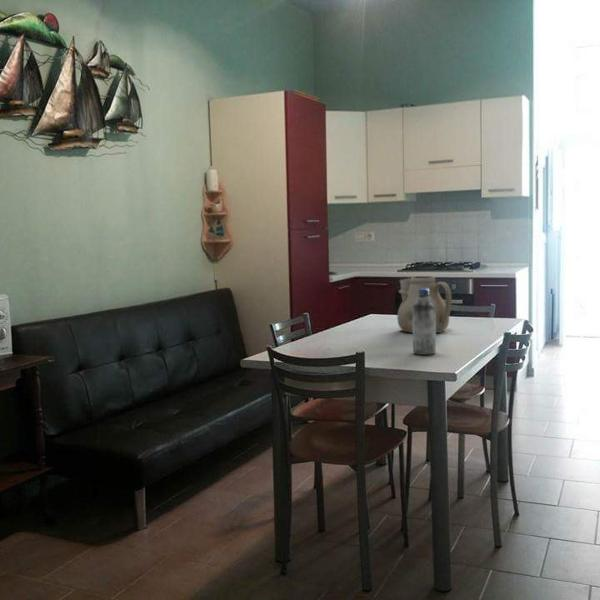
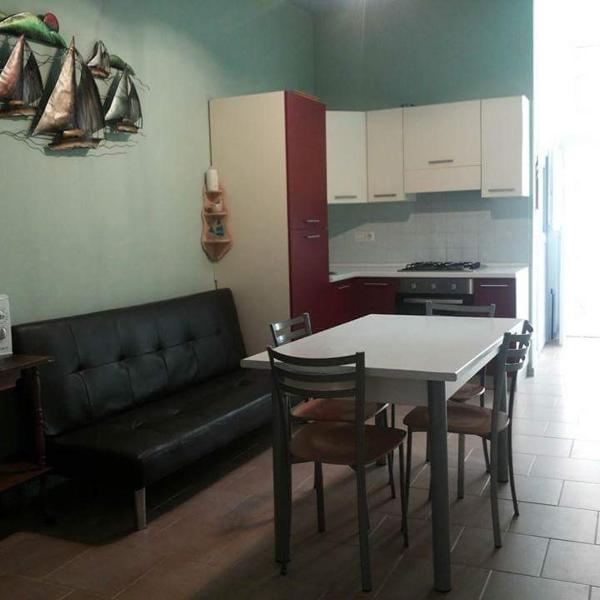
- water bottle [412,289,437,356]
- teapot [396,275,453,334]
